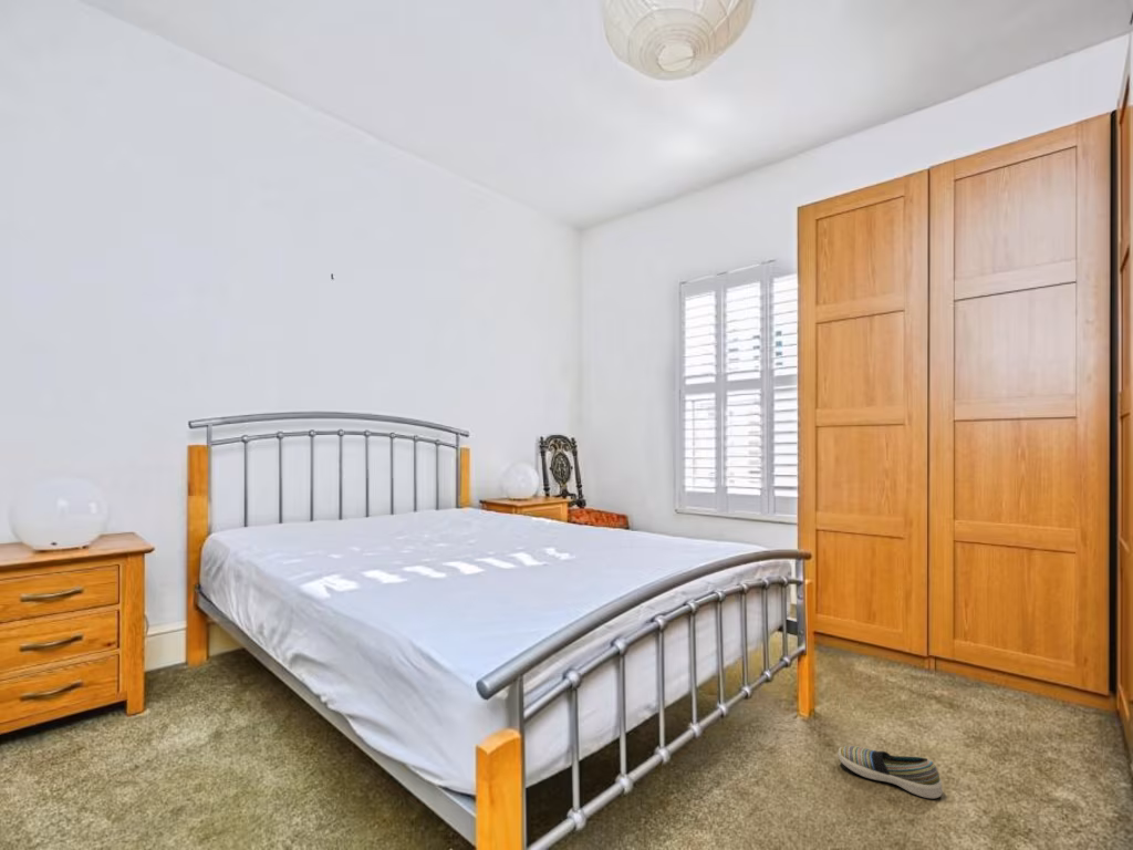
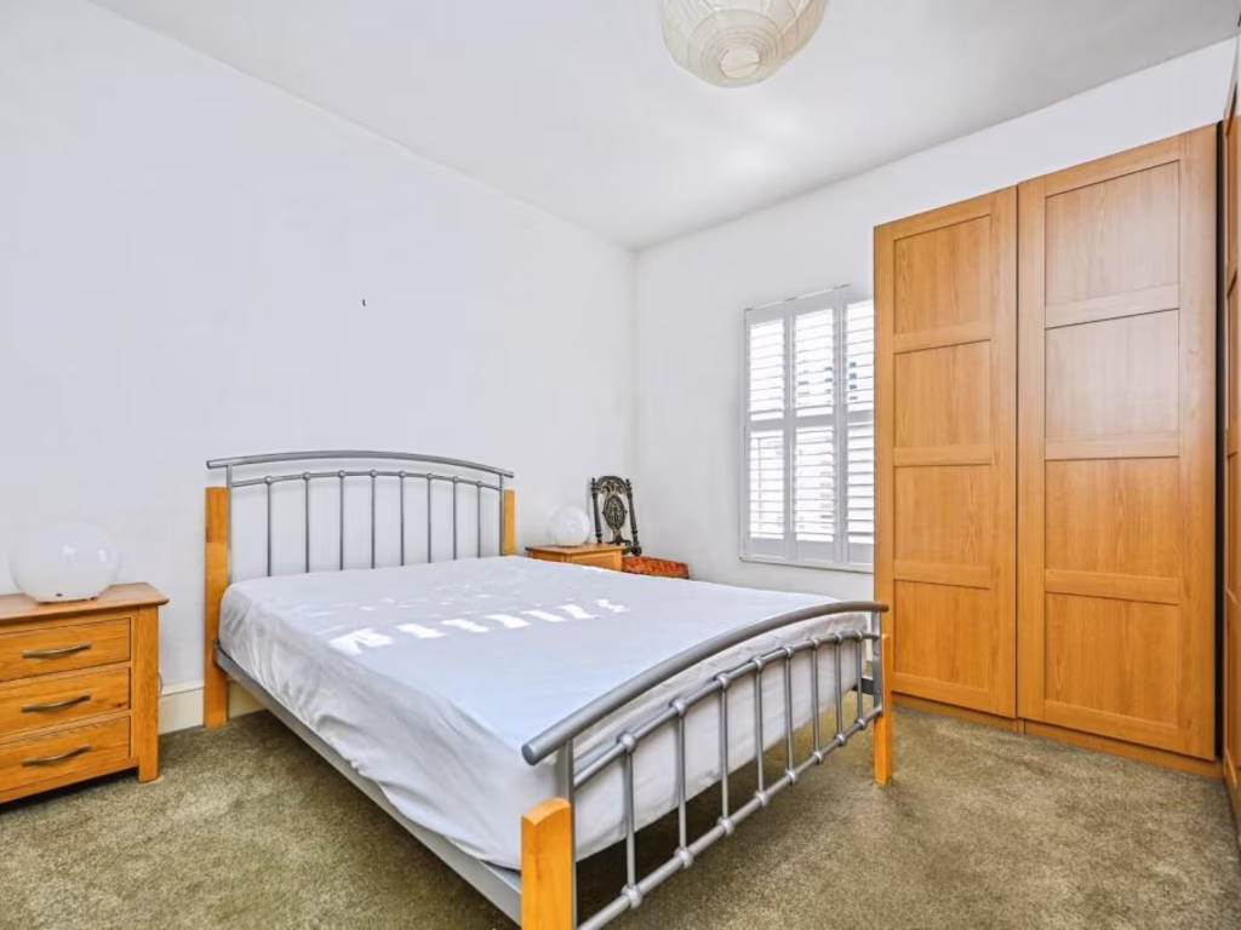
- shoe [836,745,944,799]
